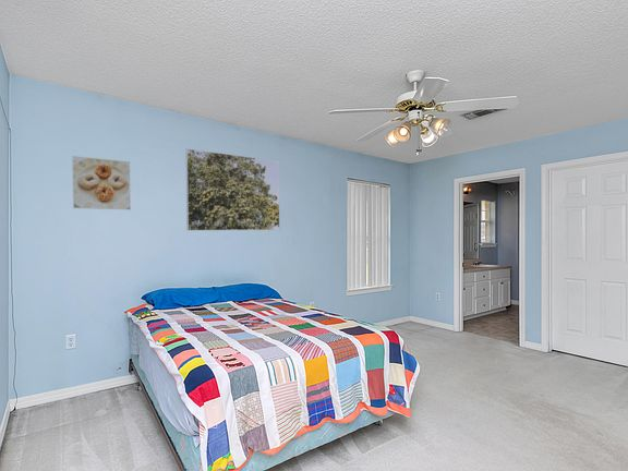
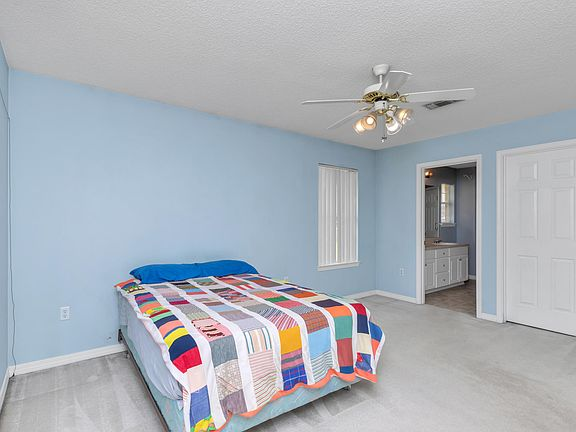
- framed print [184,148,280,231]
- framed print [71,155,132,210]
